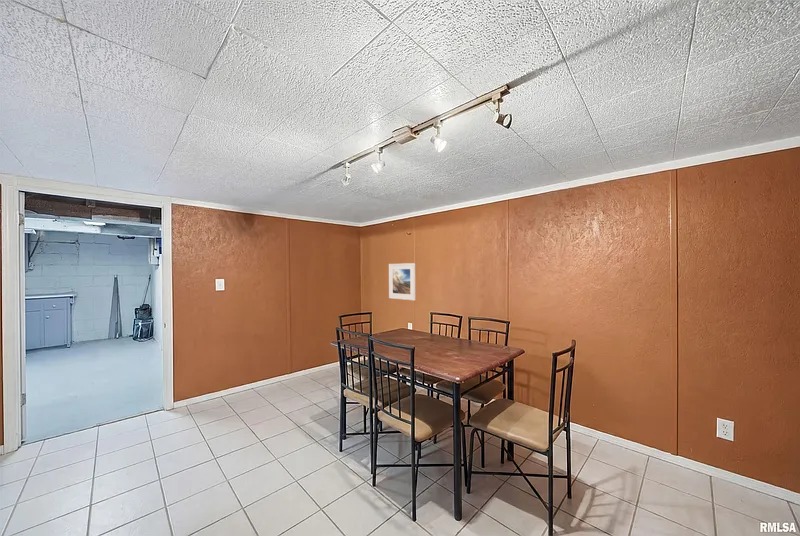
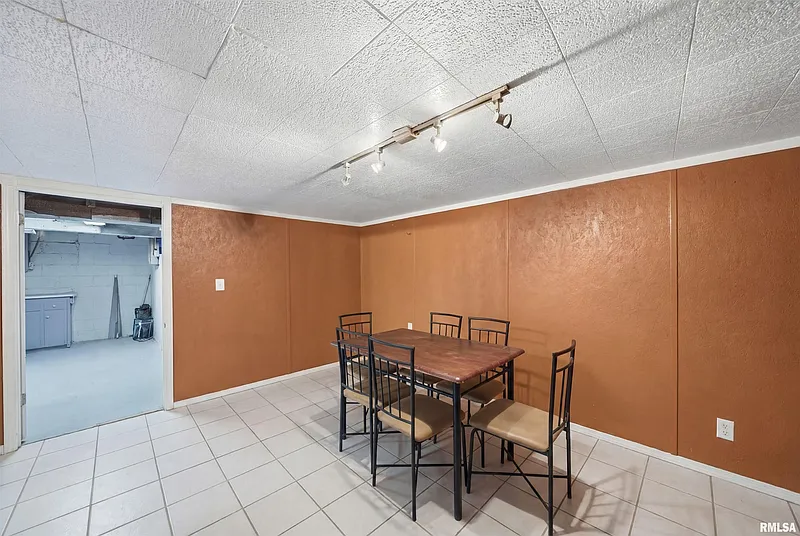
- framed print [388,262,417,301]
